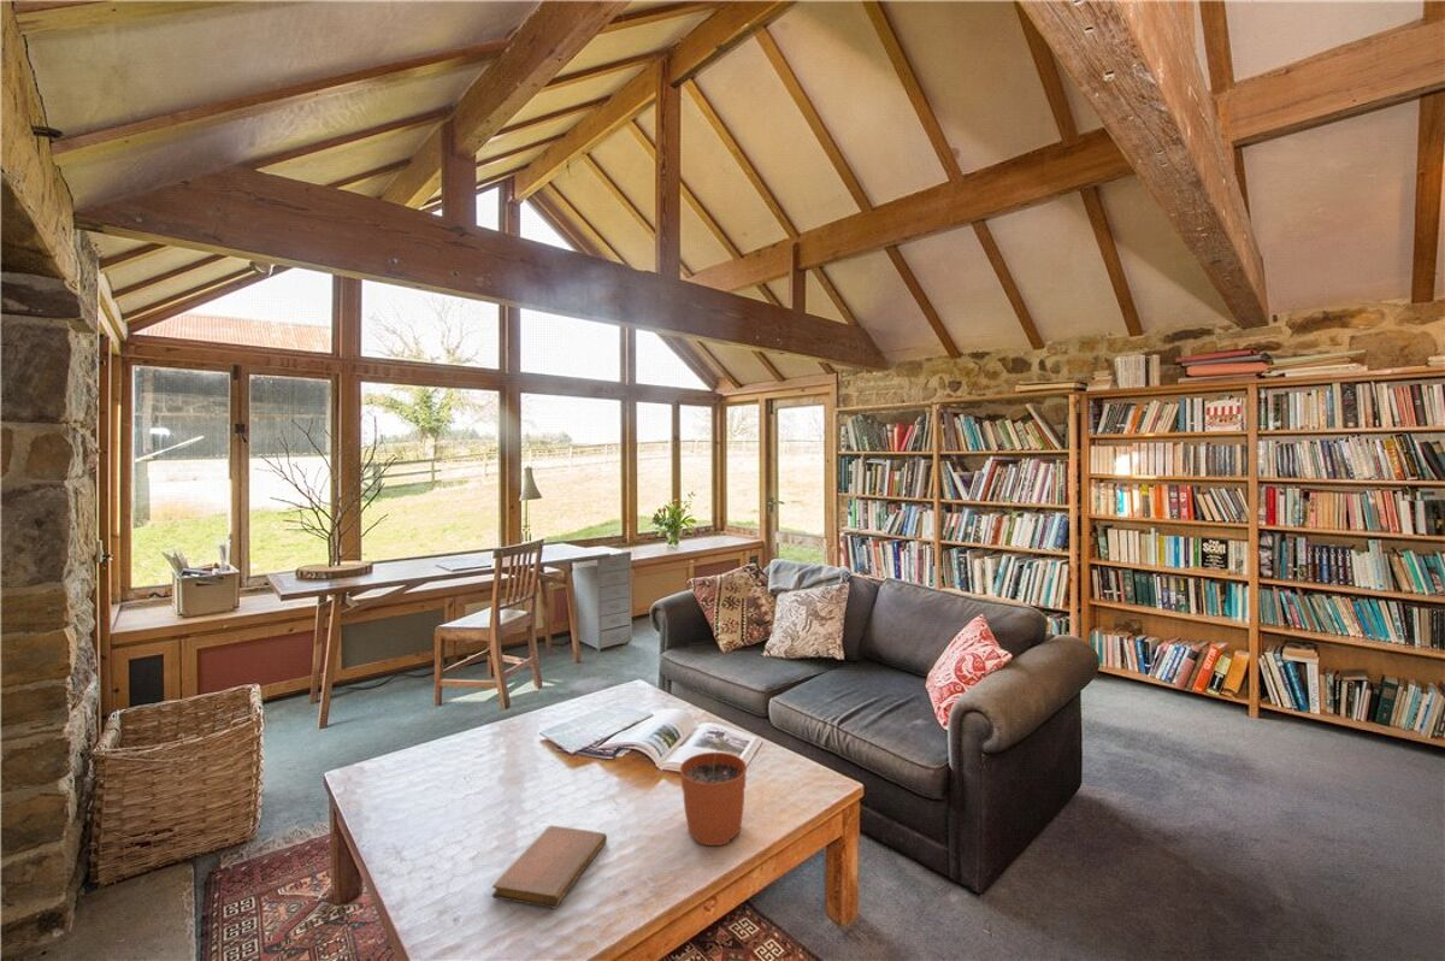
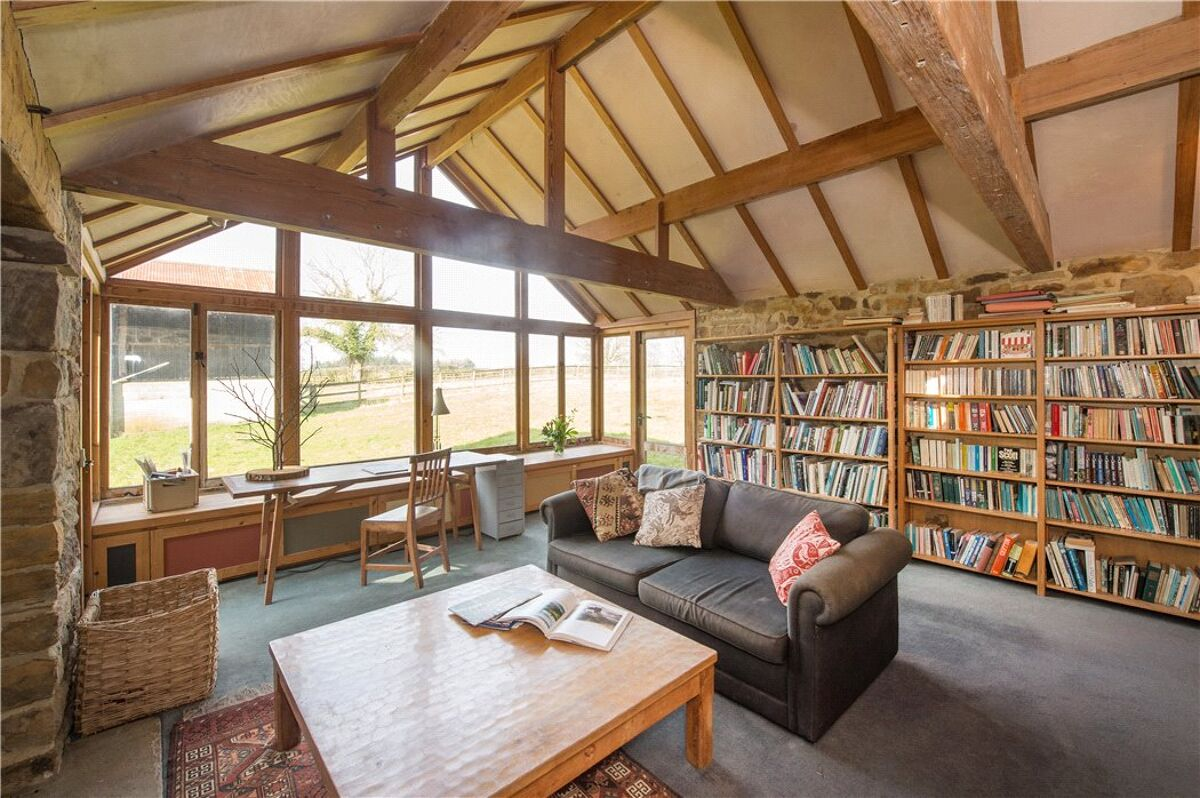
- notebook [491,825,608,909]
- plant pot [679,737,748,847]
